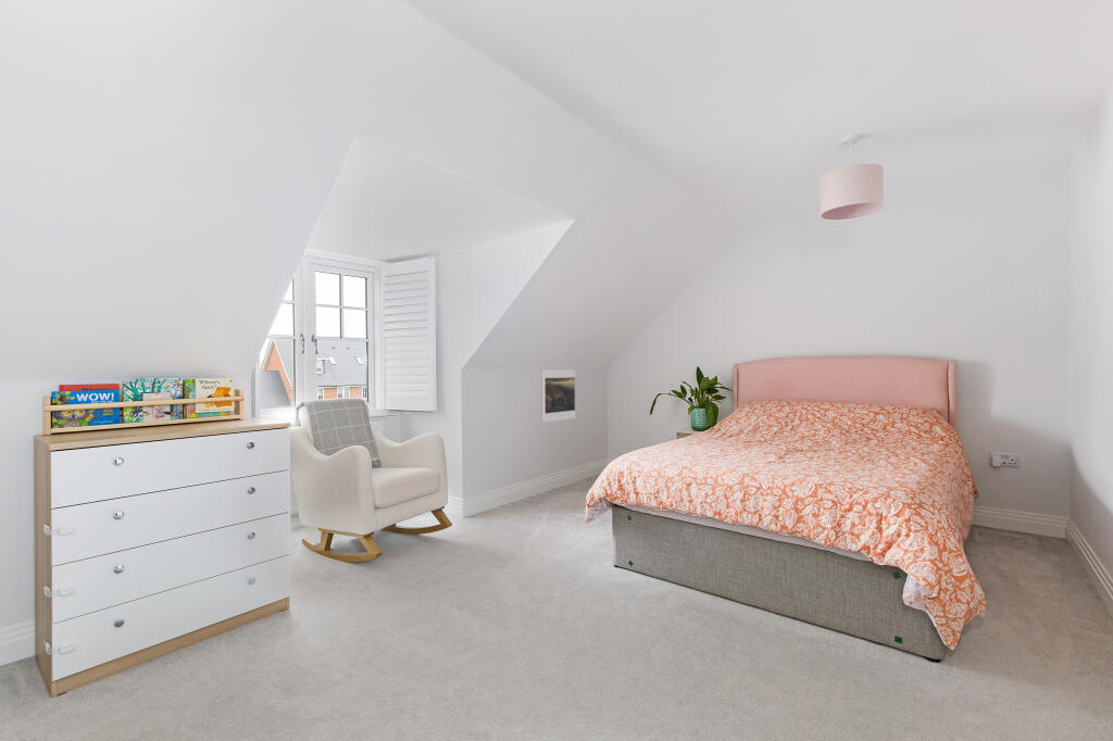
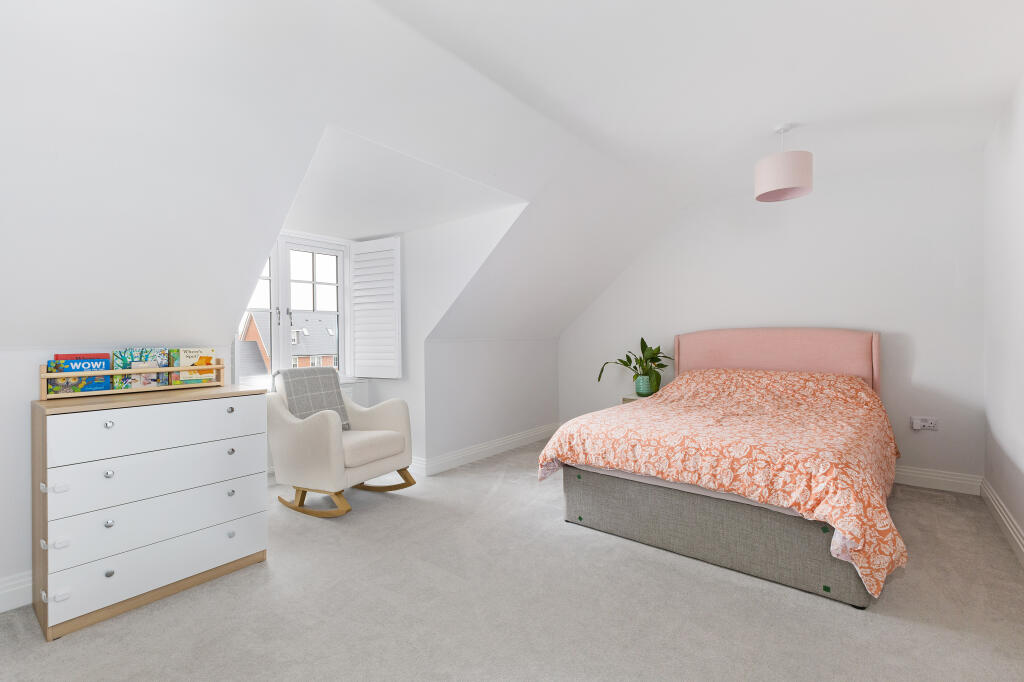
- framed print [541,368,576,423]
